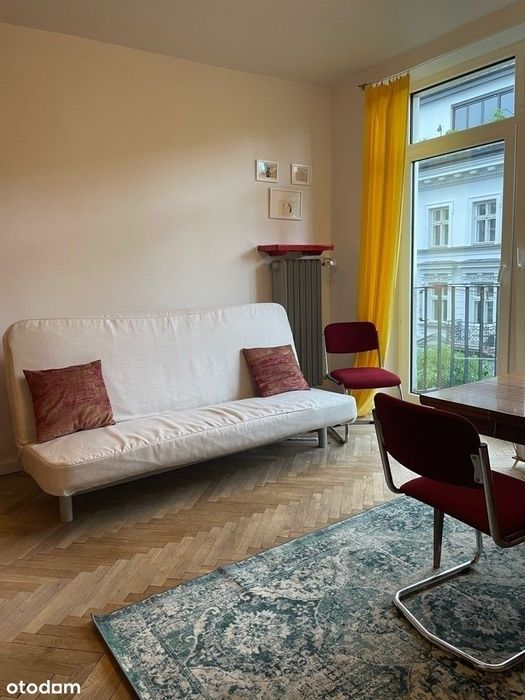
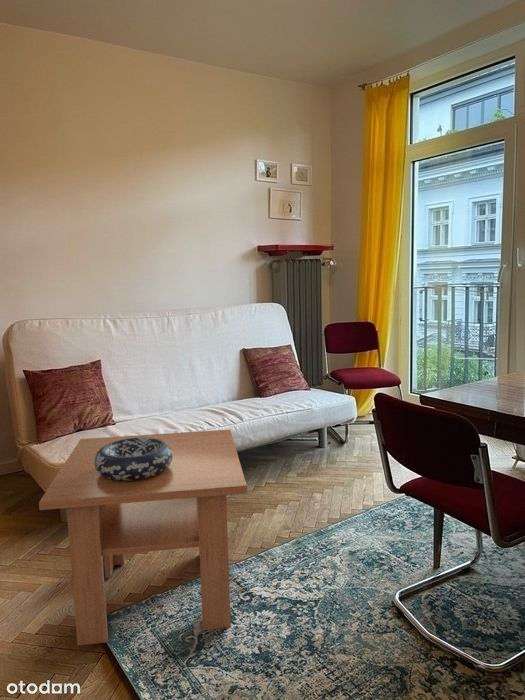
+ decorative bowl [94,438,173,481]
+ coffee table [38,428,248,647]
